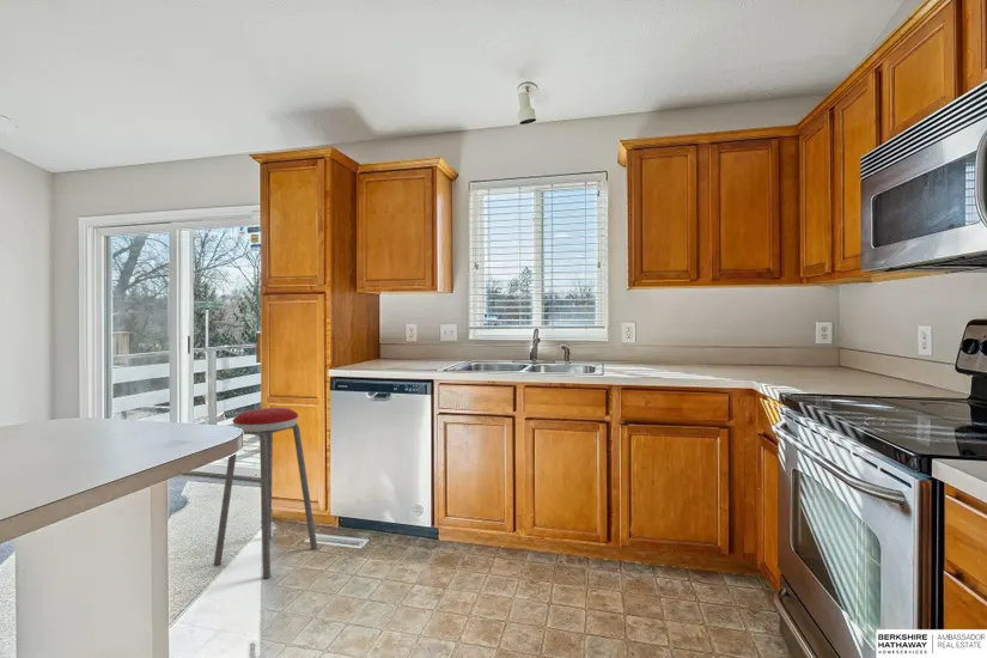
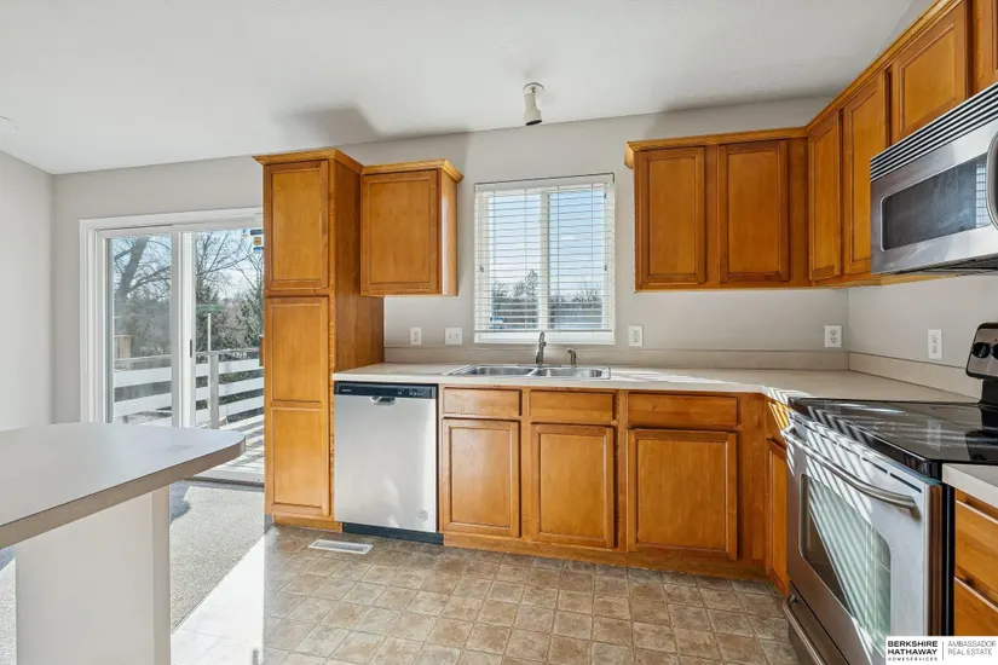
- music stool [213,407,318,579]
